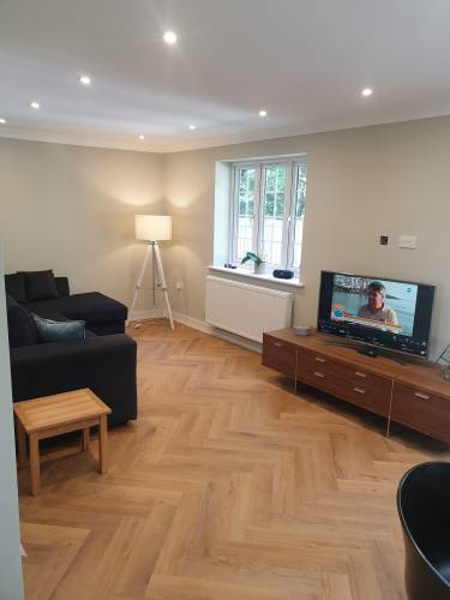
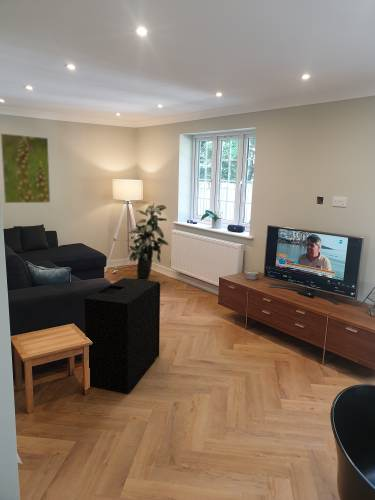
+ indoor plant [128,200,170,281]
+ ottoman [84,277,161,394]
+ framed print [0,133,51,204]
